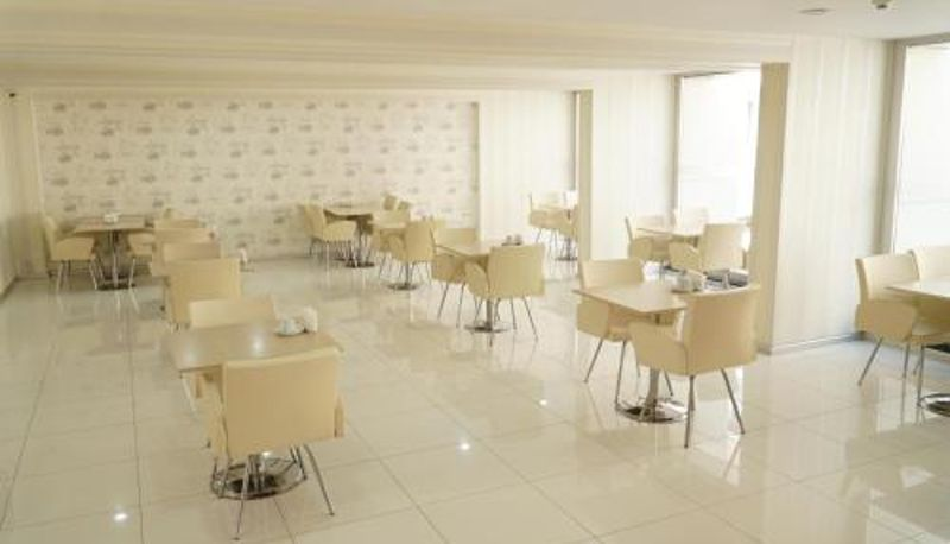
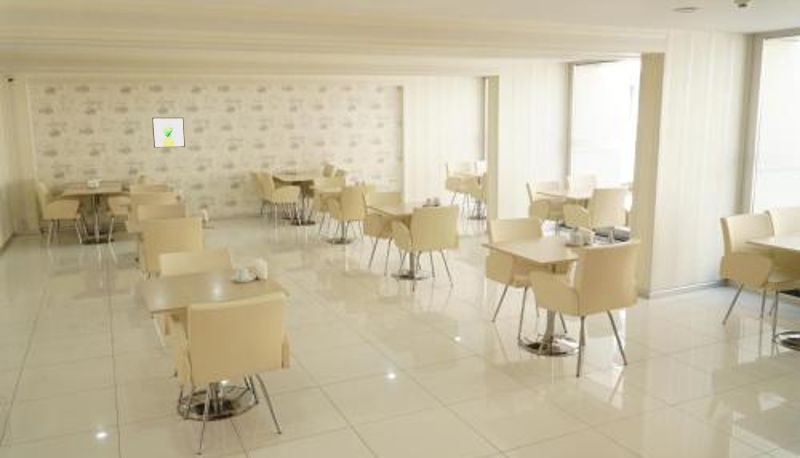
+ wall art [151,117,186,148]
